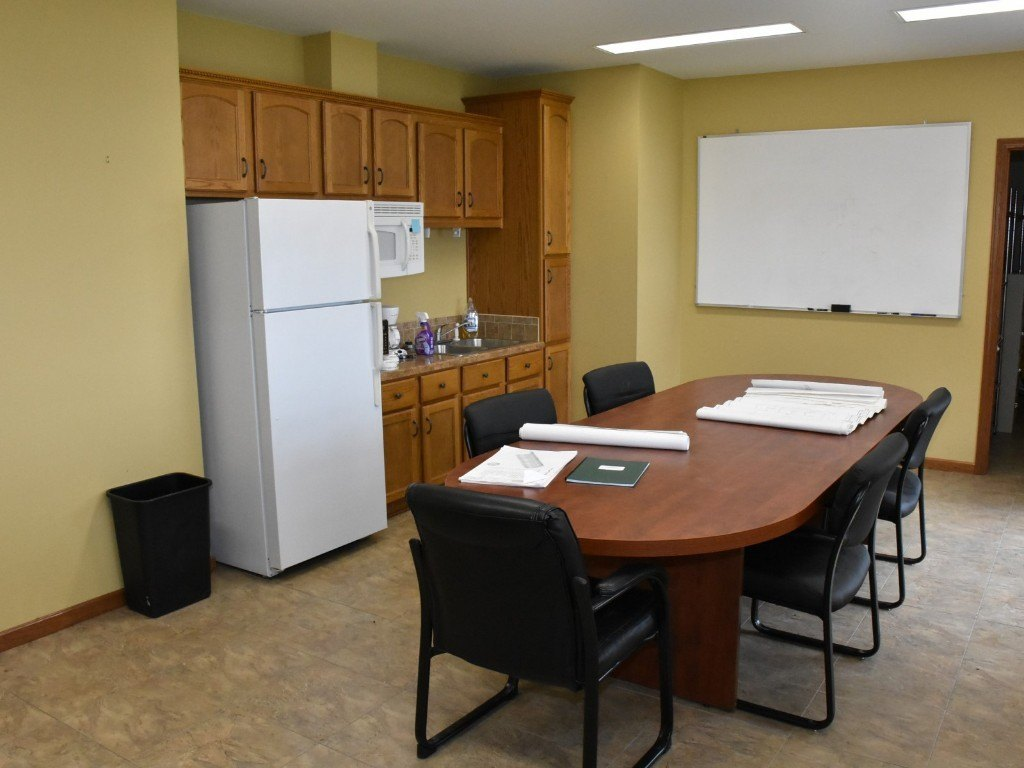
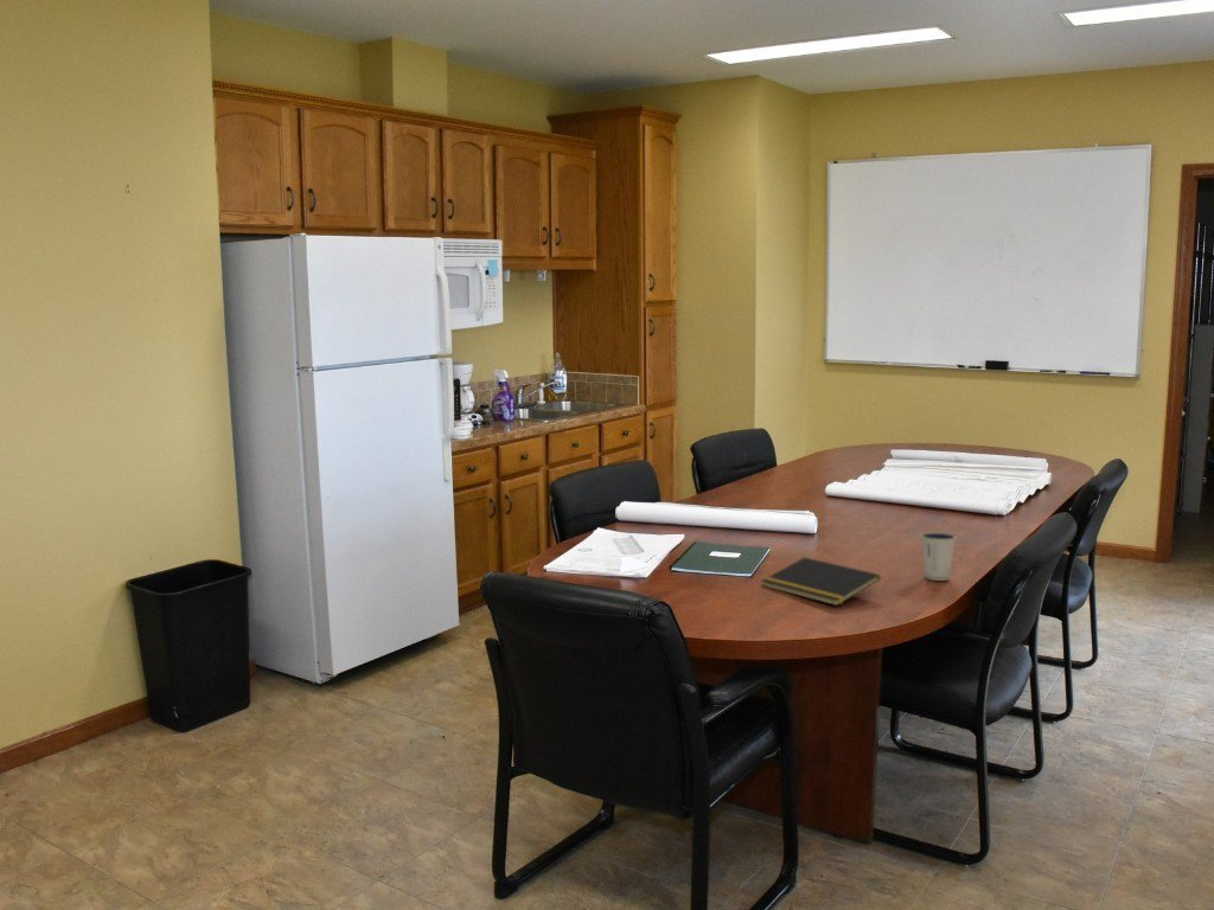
+ notepad [760,556,882,607]
+ dixie cup [920,531,958,582]
